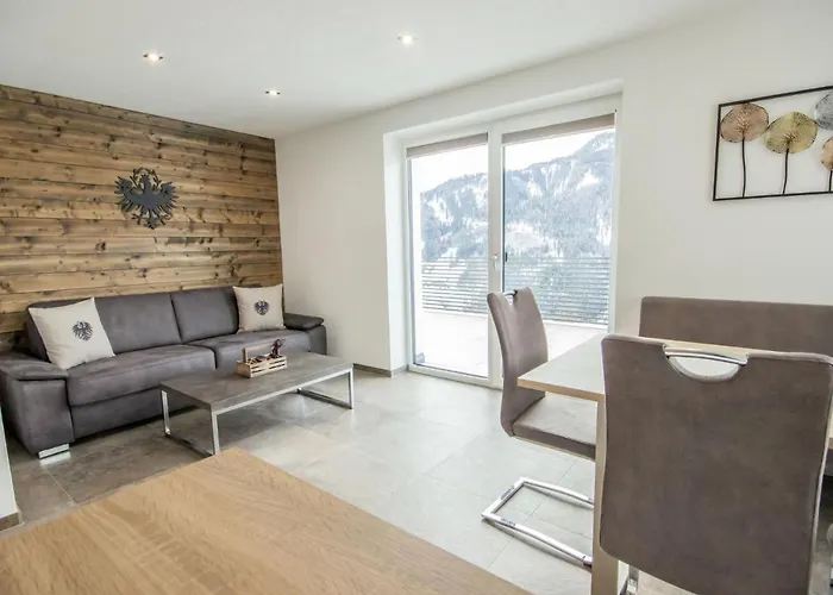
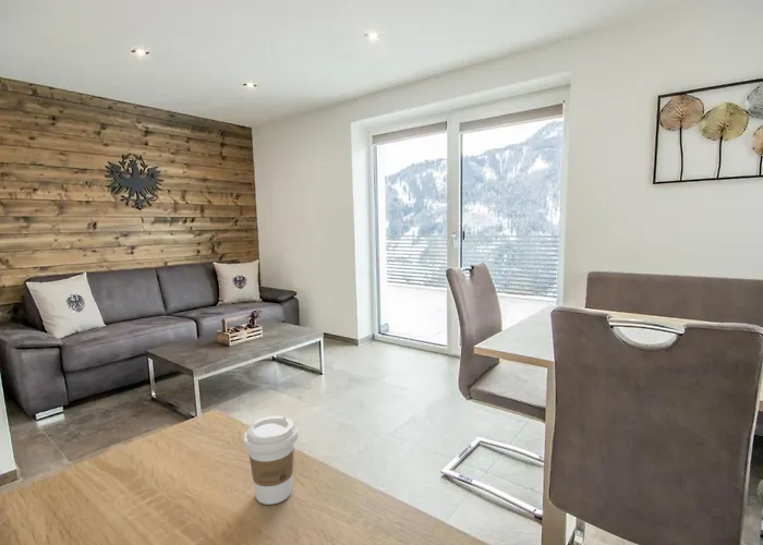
+ coffee cup [242,415,299,506]
